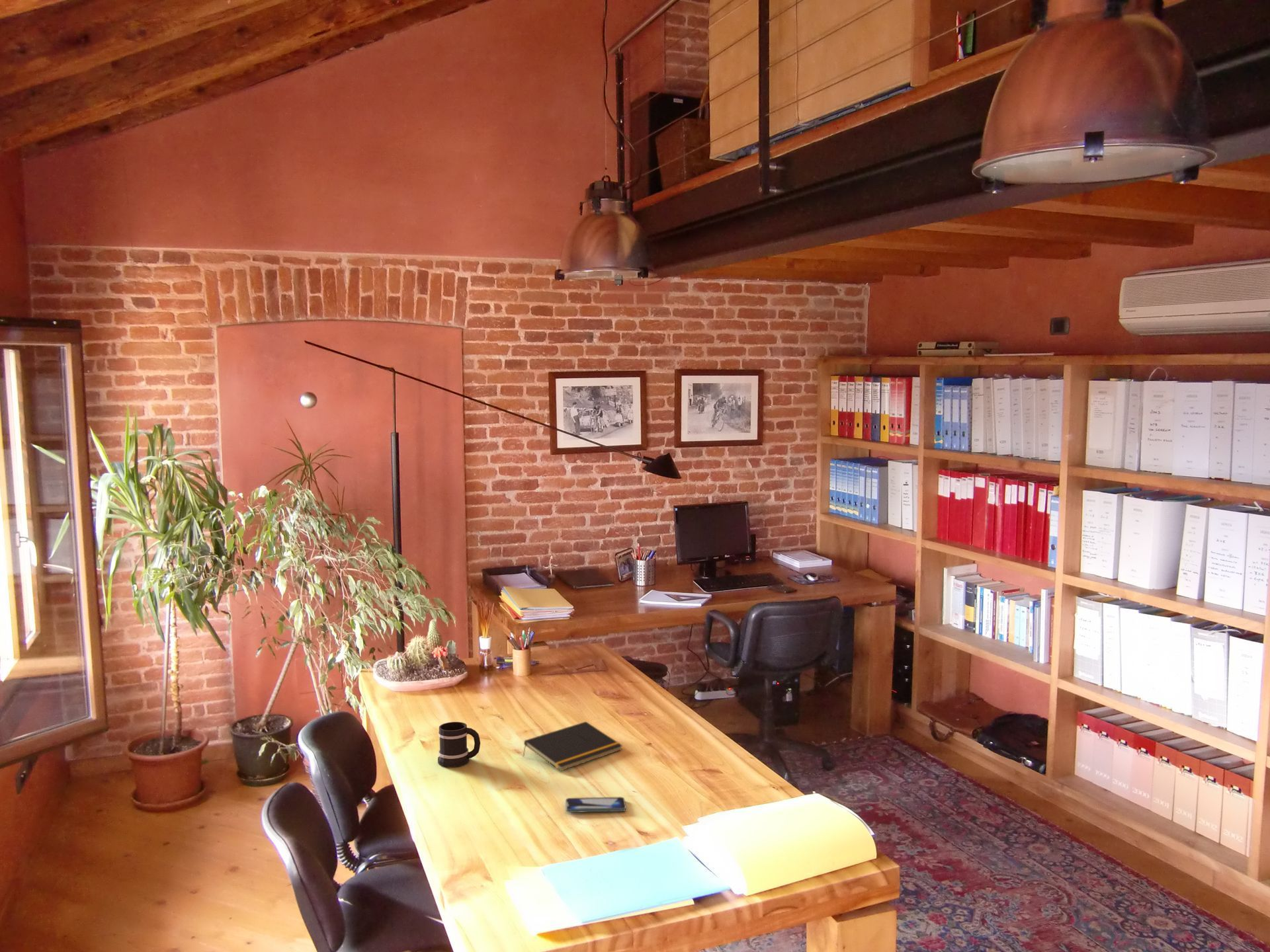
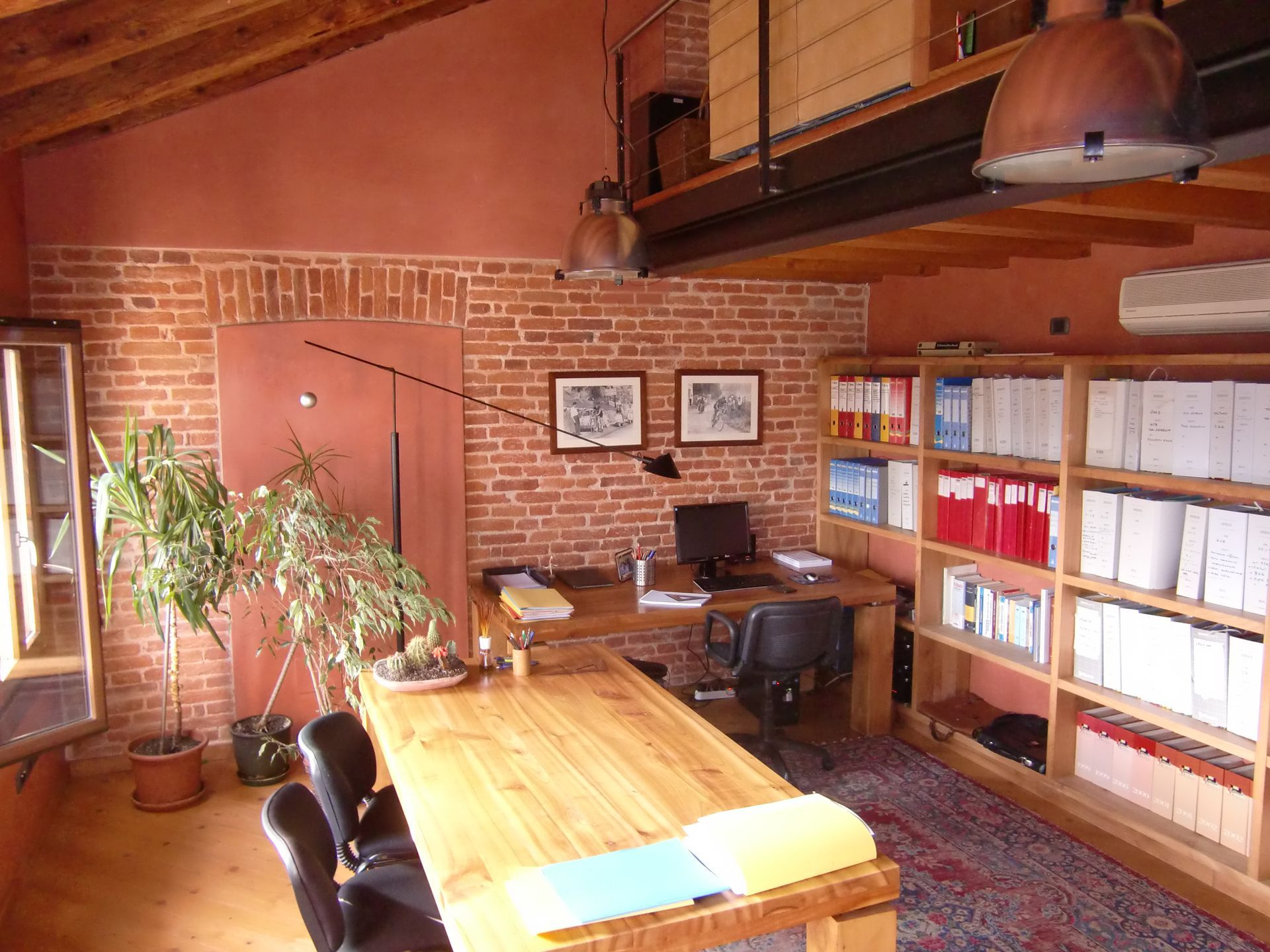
- smartphone [565,796,626,813]
- notepad [523,721,623,772]
- mug [437,721,481,768]
